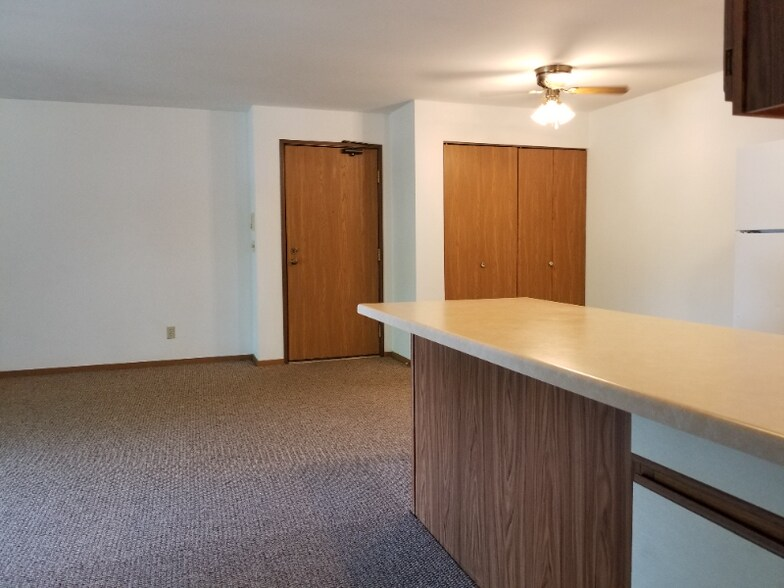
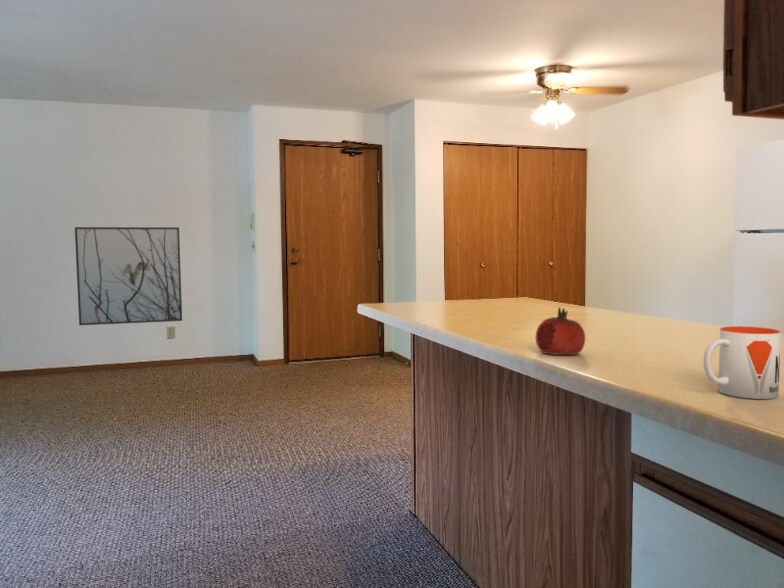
+ fruit [535,306,586,356]
+ mug [703,325,782,400]
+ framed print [74,226,183,326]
